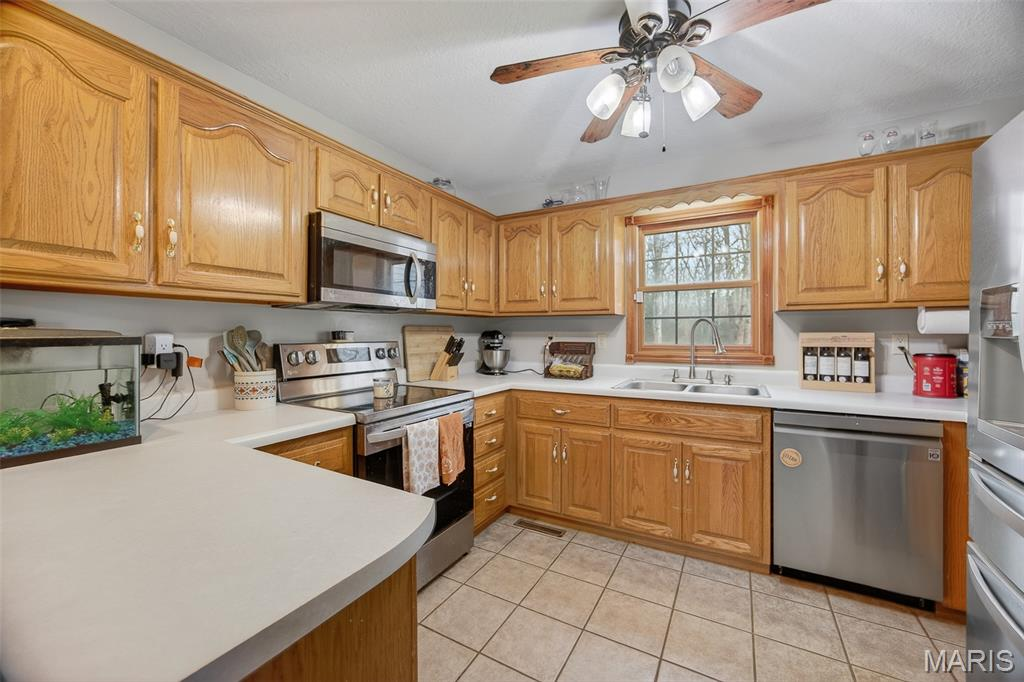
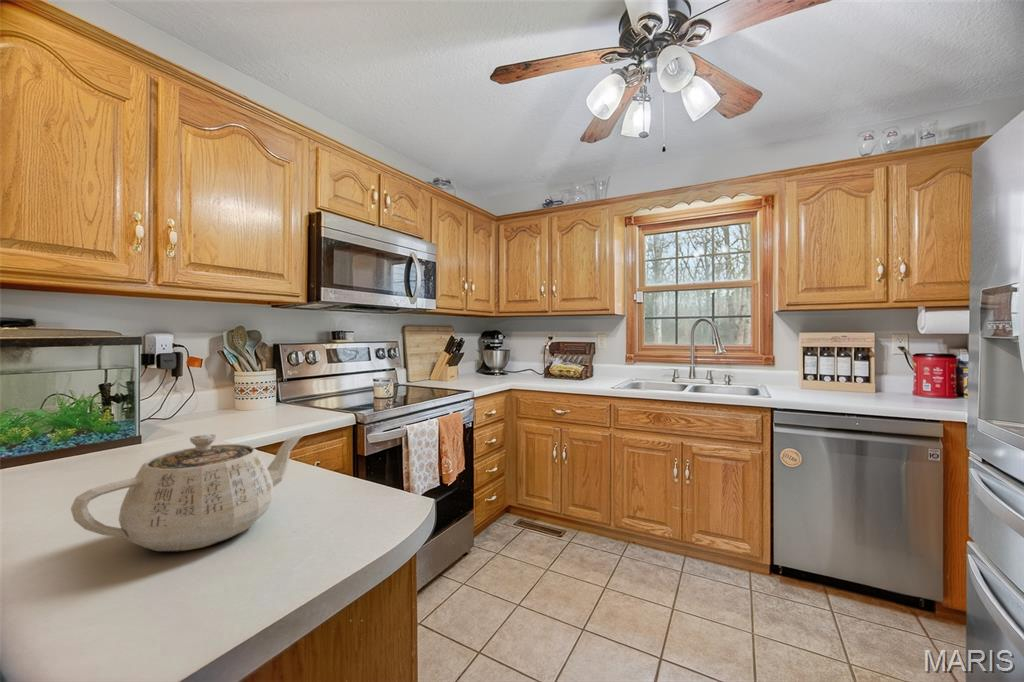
+ teapot [70,433,304,553]
